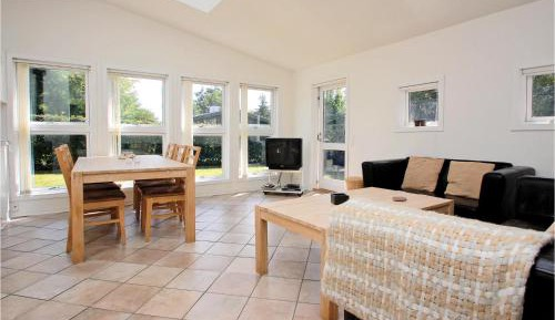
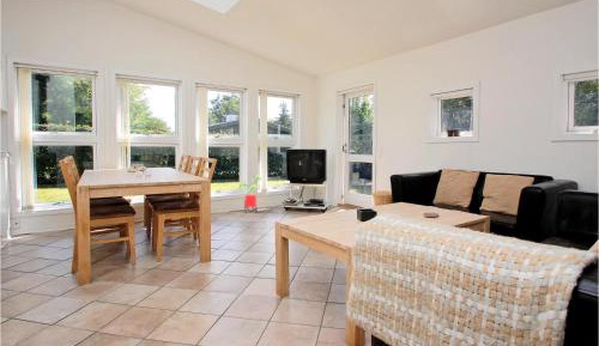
+ house plant [237,174,264,213]
